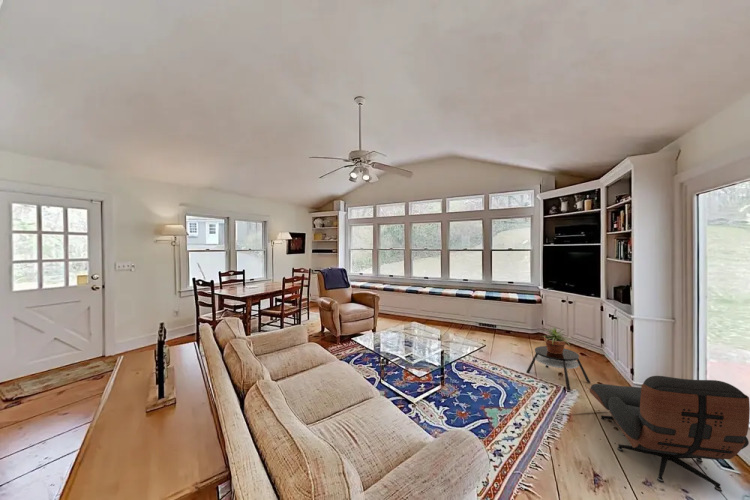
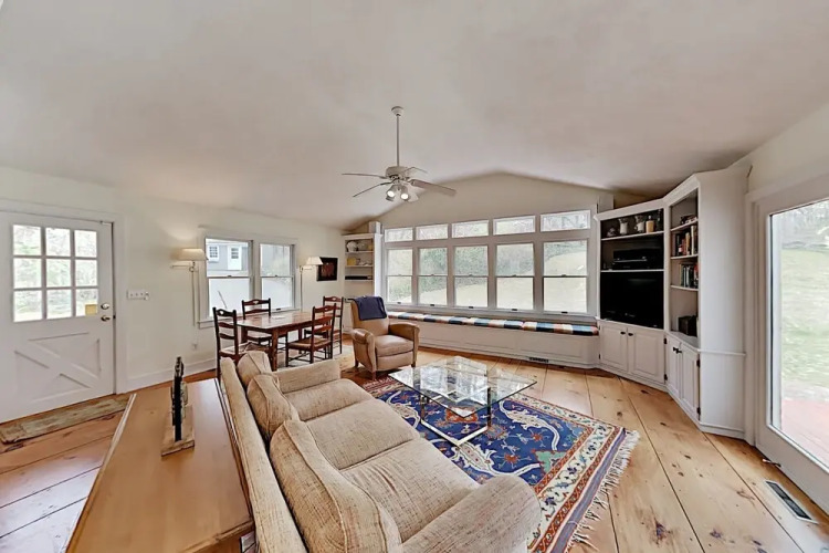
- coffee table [525,345,591,391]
- potted plant [539,326,573,354]
- lounge chair [588,375,750,493]
